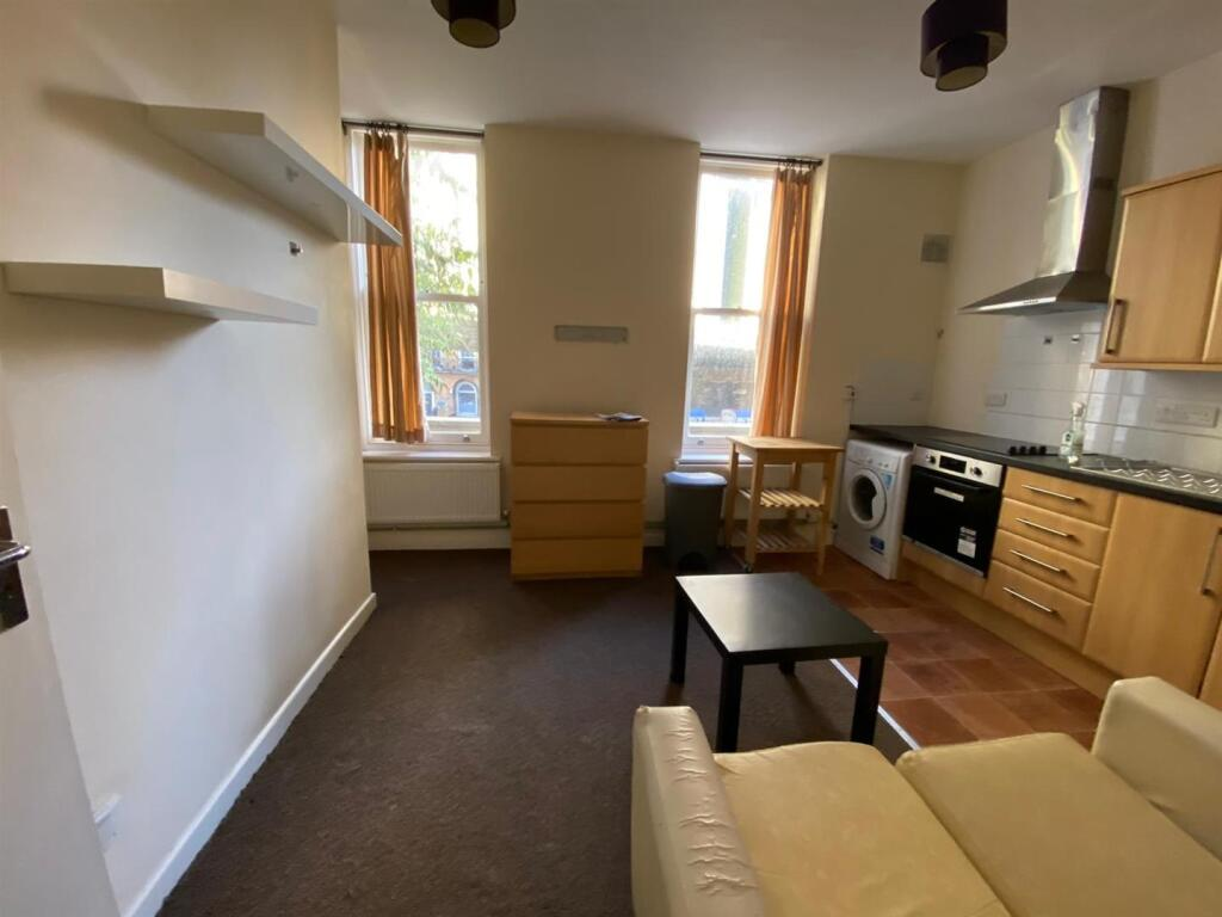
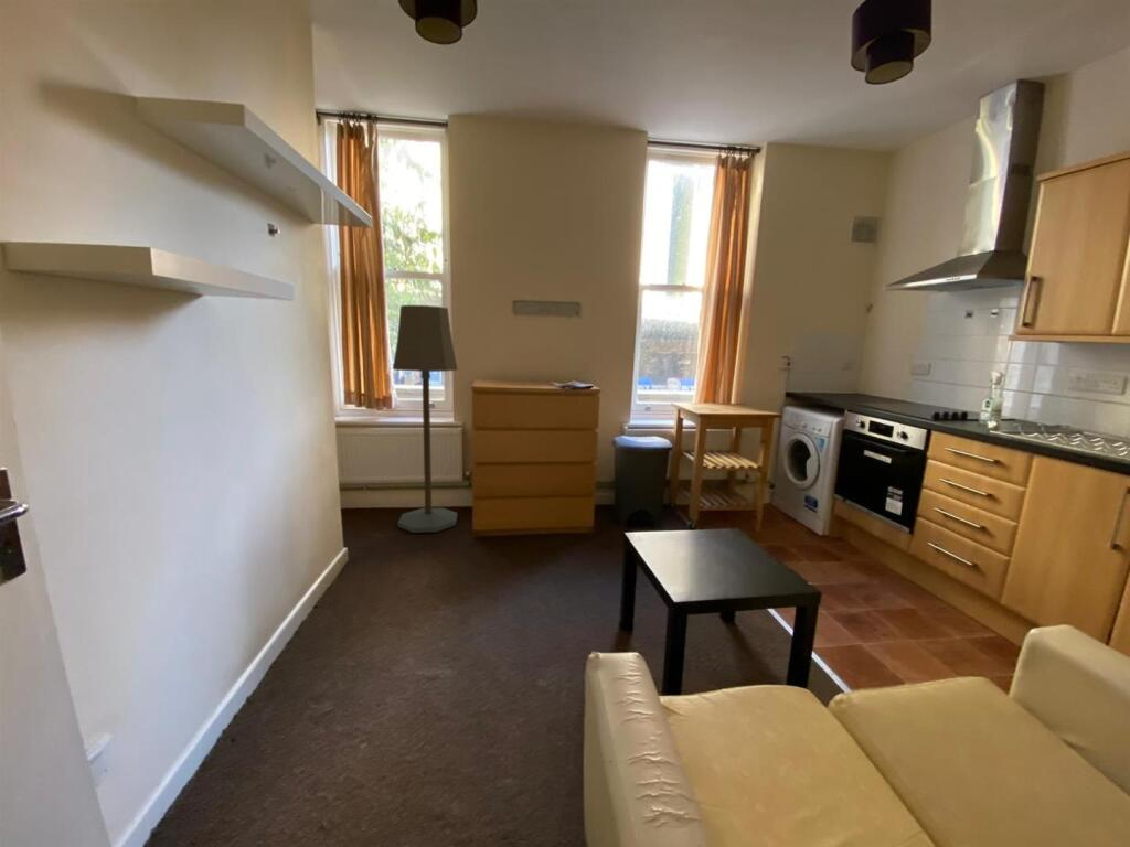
+ floor lamp [392,304,459,534]
